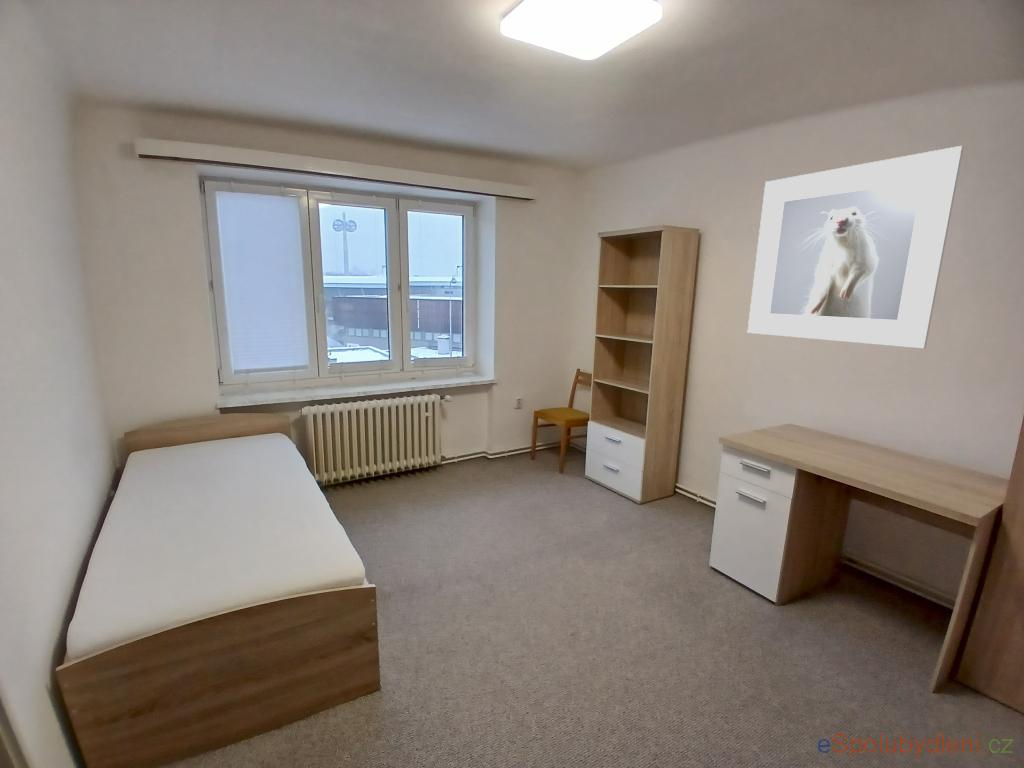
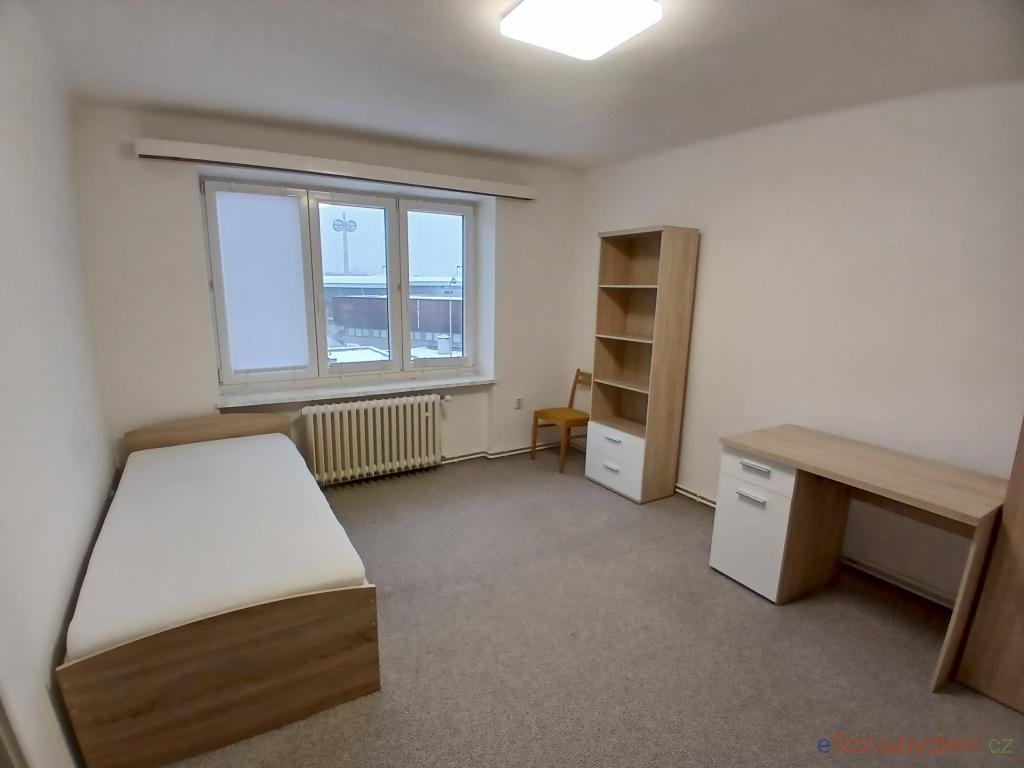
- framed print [747,145,965,350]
